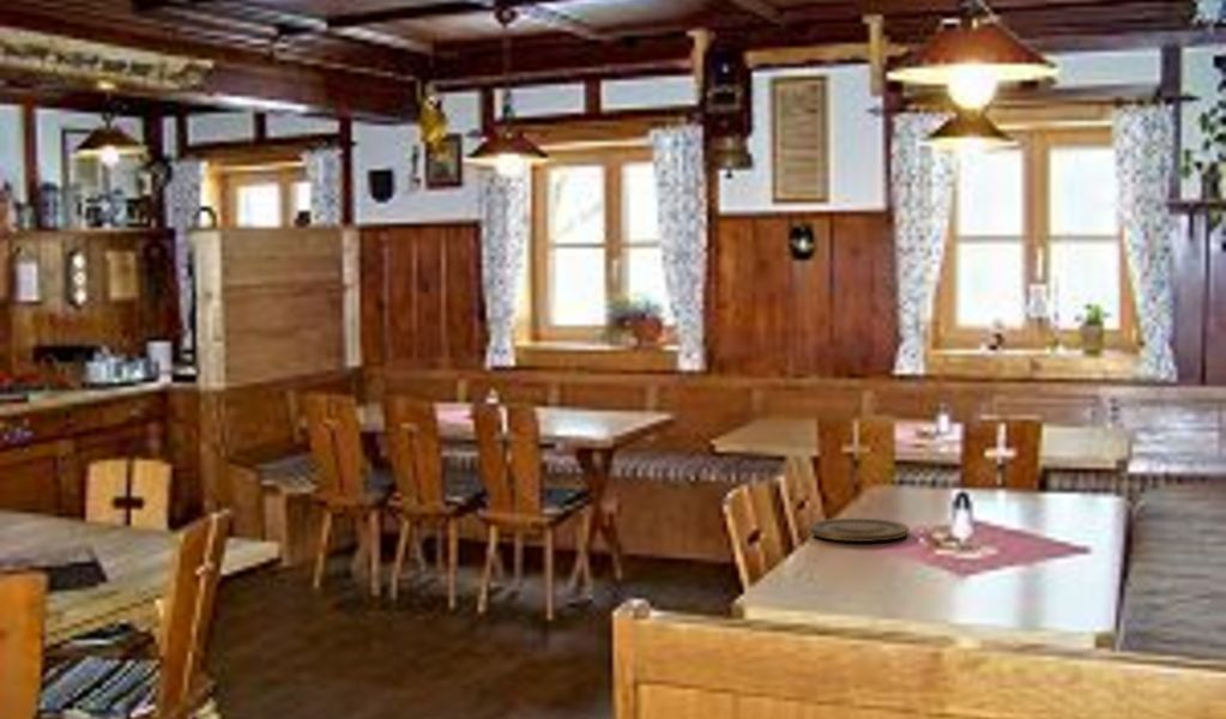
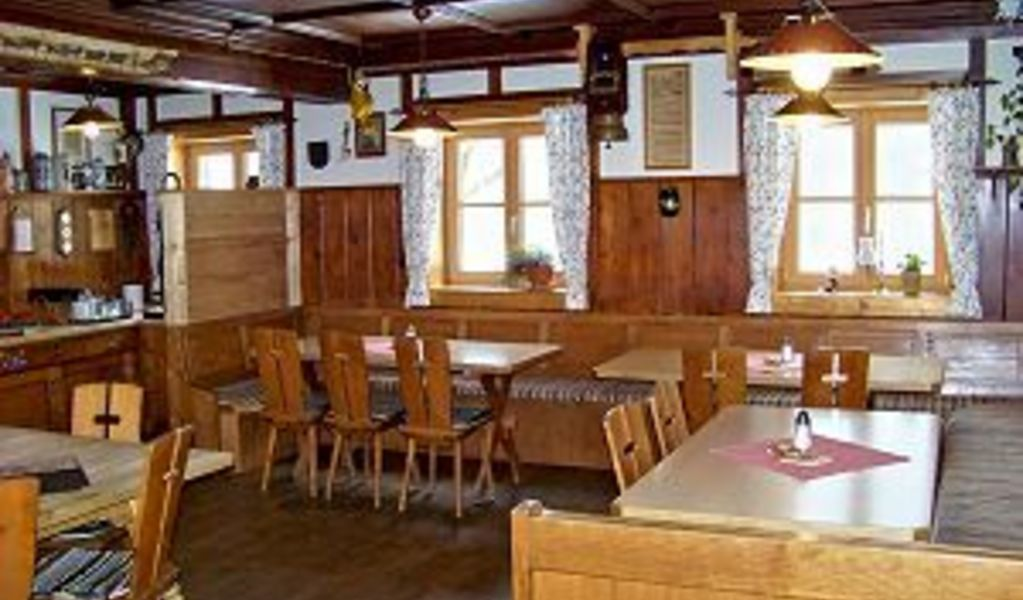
- plate [808,518,911,543]
